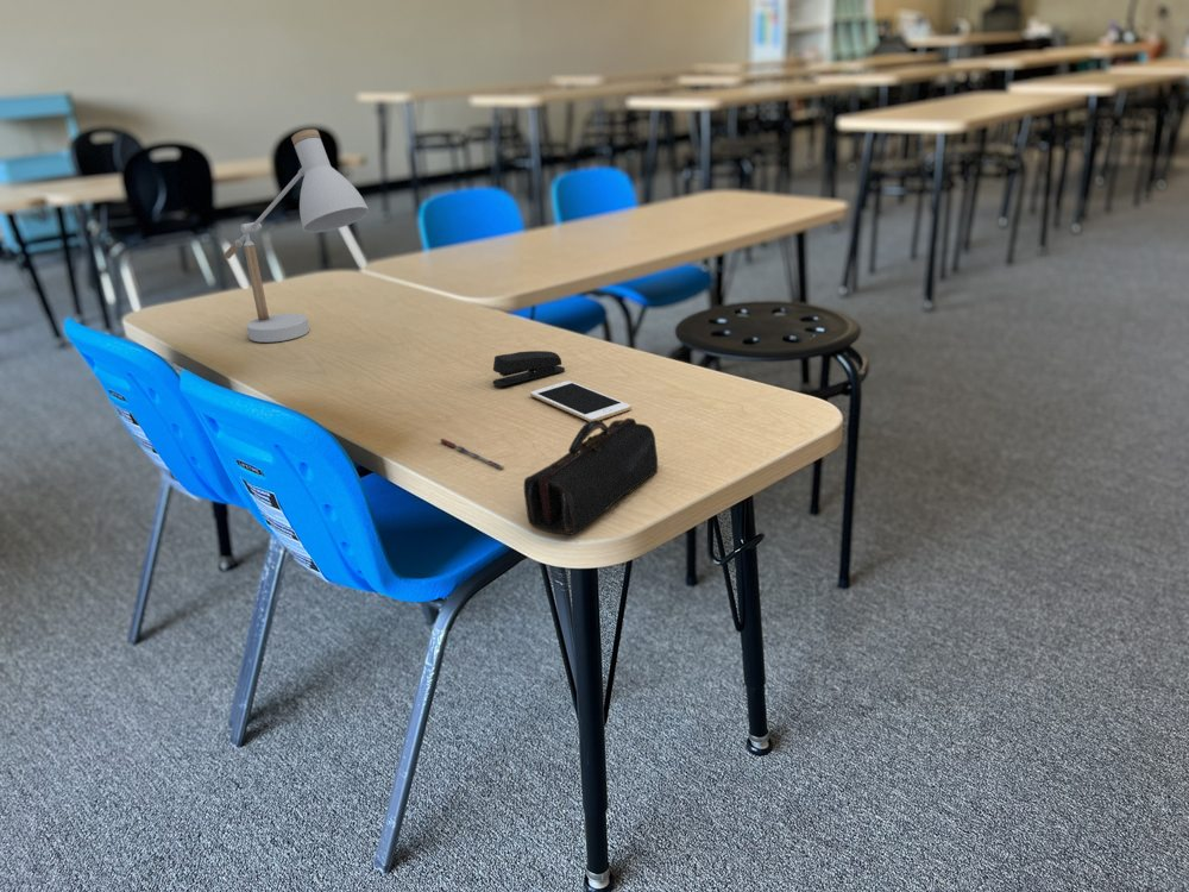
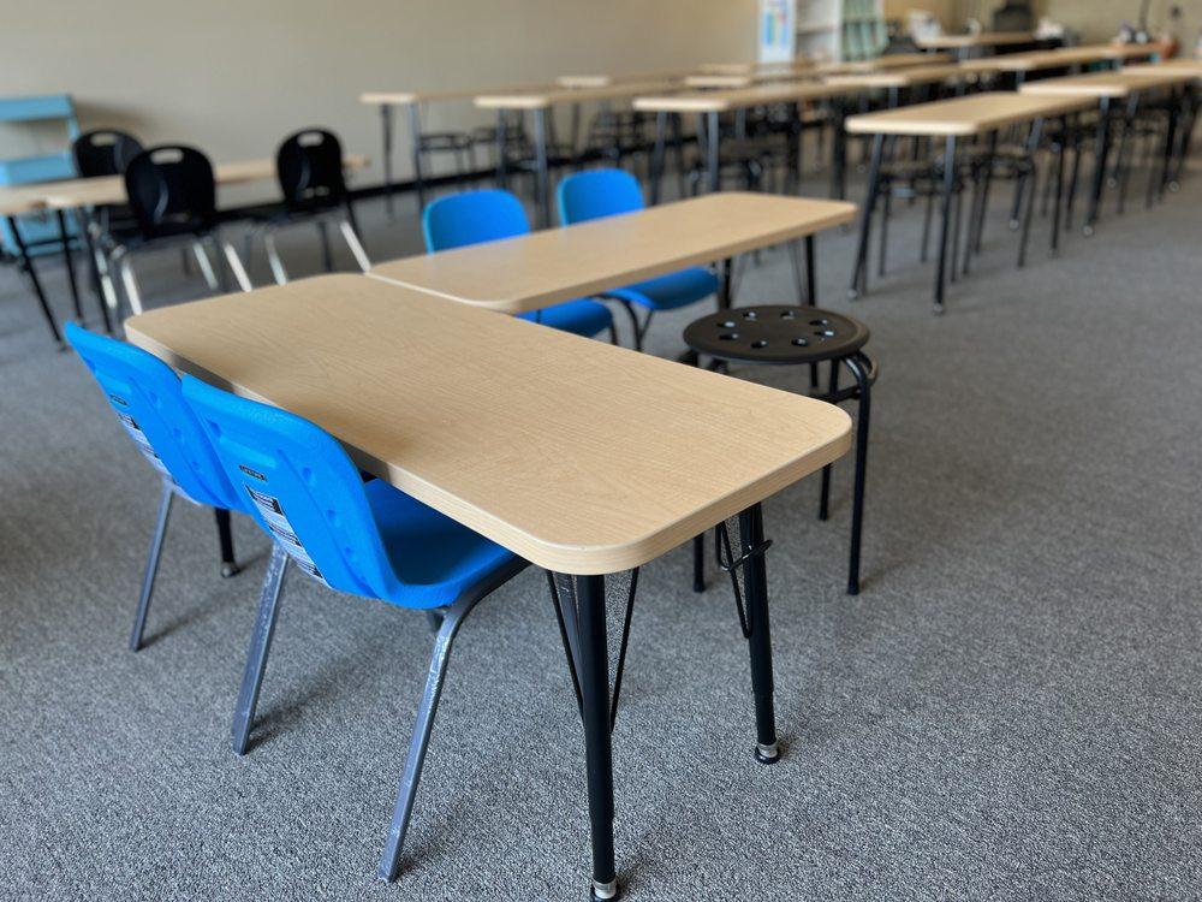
- pencil case [523,416,659,536]
- pen [439,438,505,470]
- cell phone [529,379,633,422]
- desk lamp [222,128,370,344]
- stapler [492,350,566,388]
